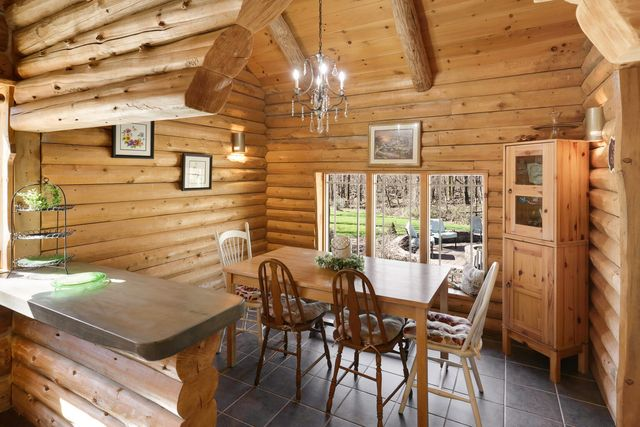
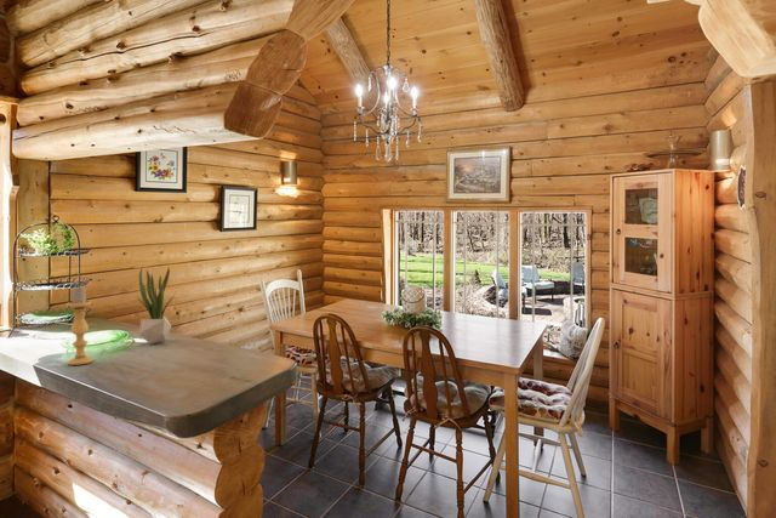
+ candle holder [65,286,95,366]
+ potted plant [137,266,177,345]
